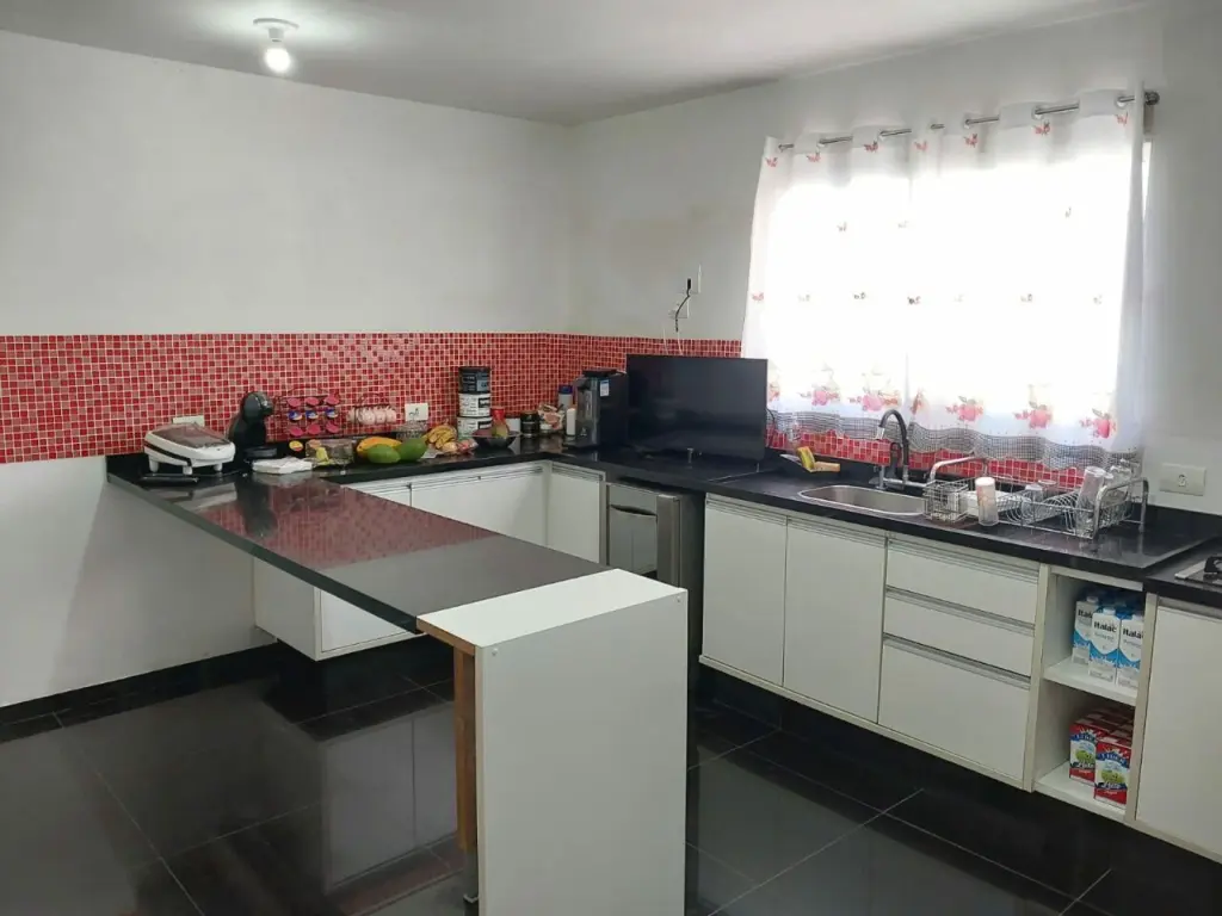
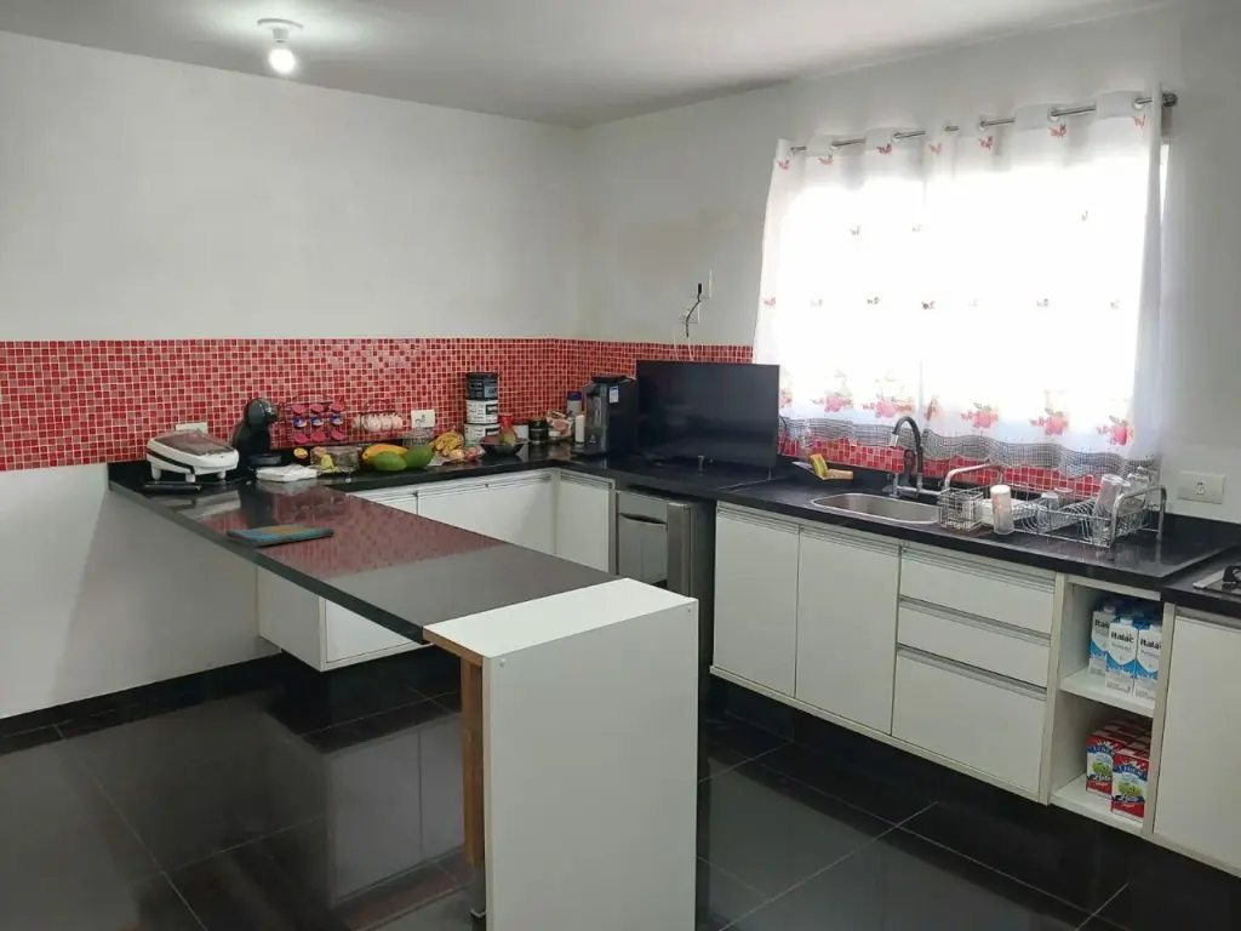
+ dish towel [224,521,336,548]
